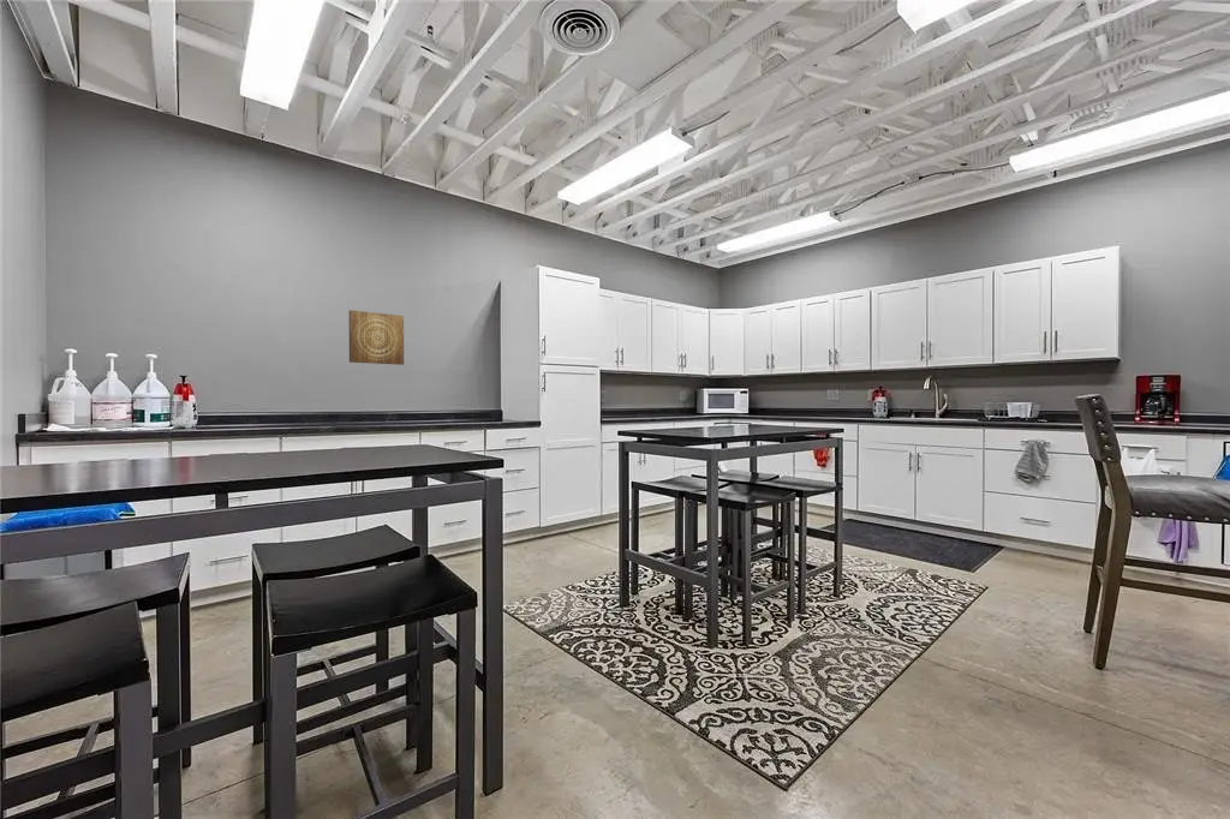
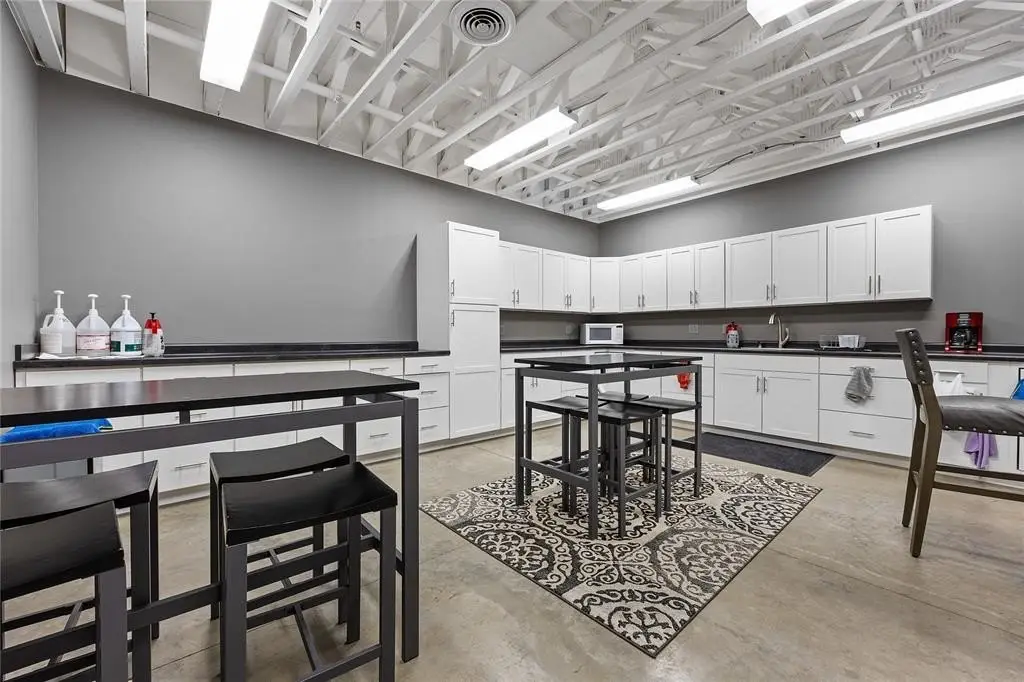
- wall art [347,309,405,366]
